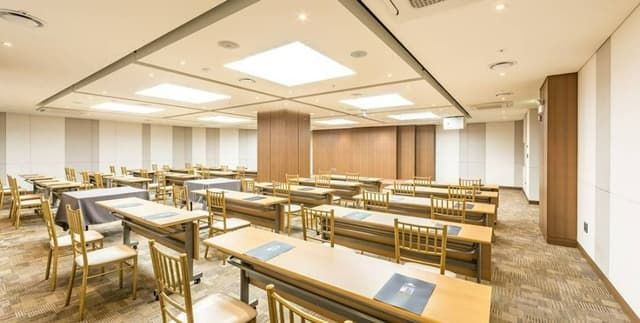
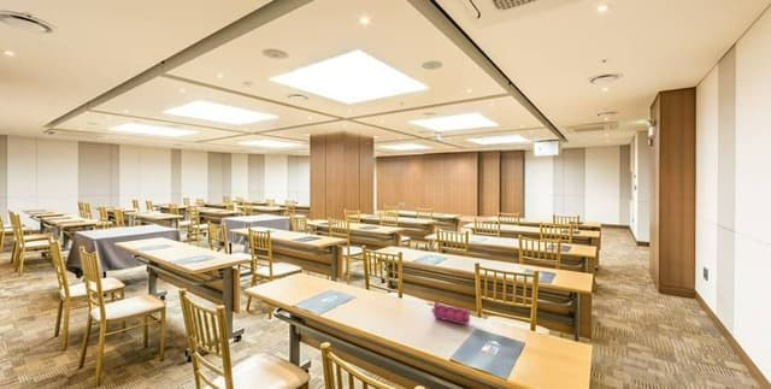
+ pencil case [430,300,471,326]
